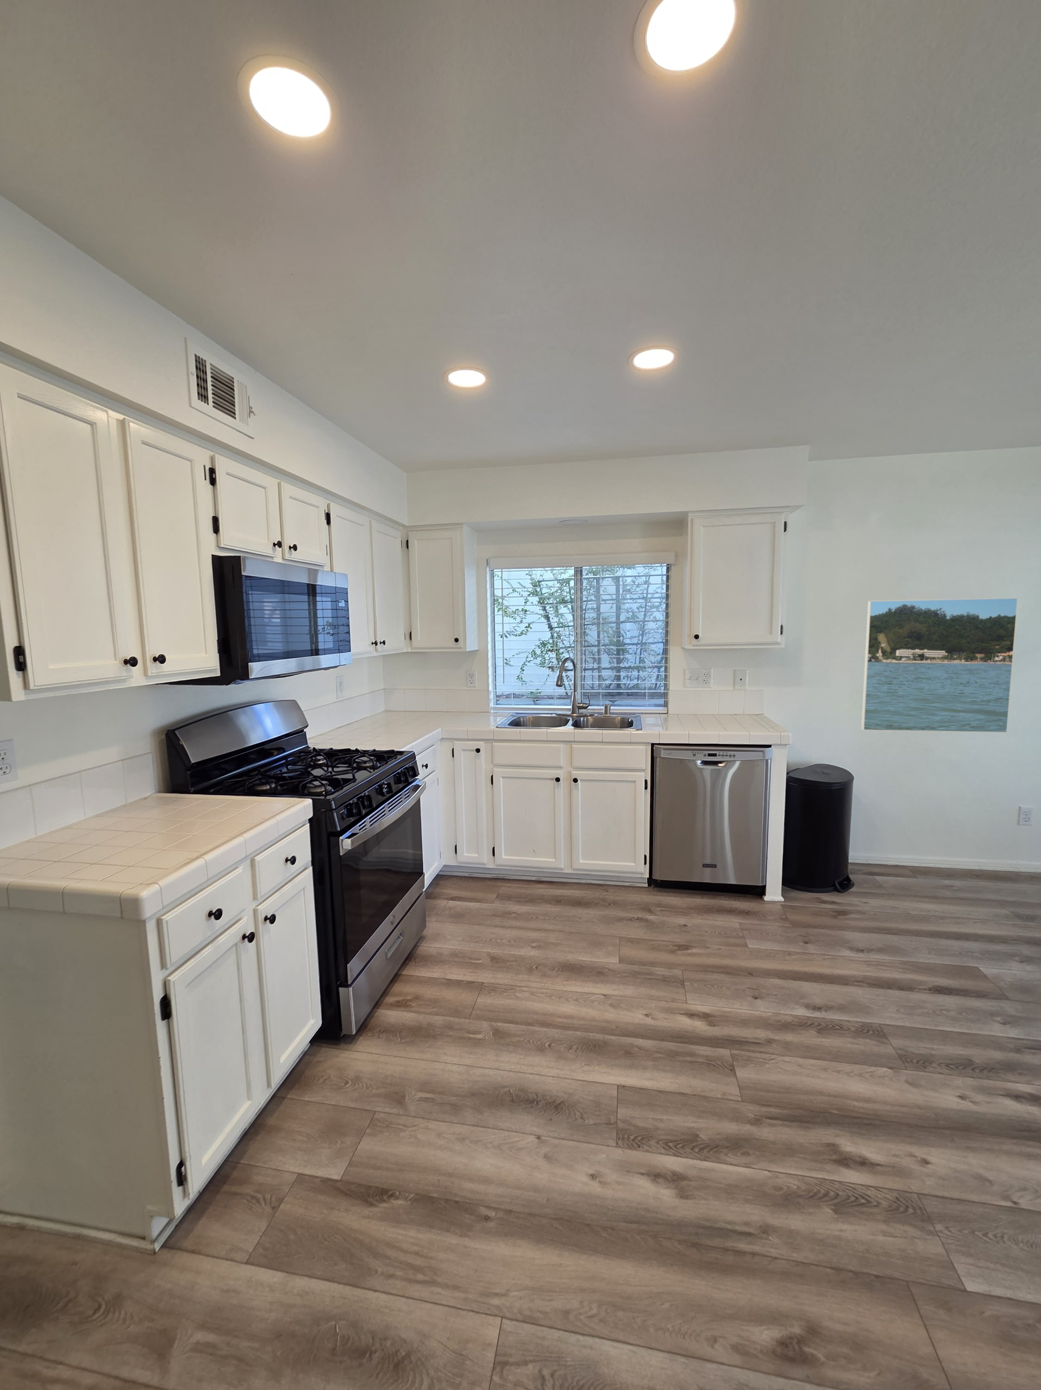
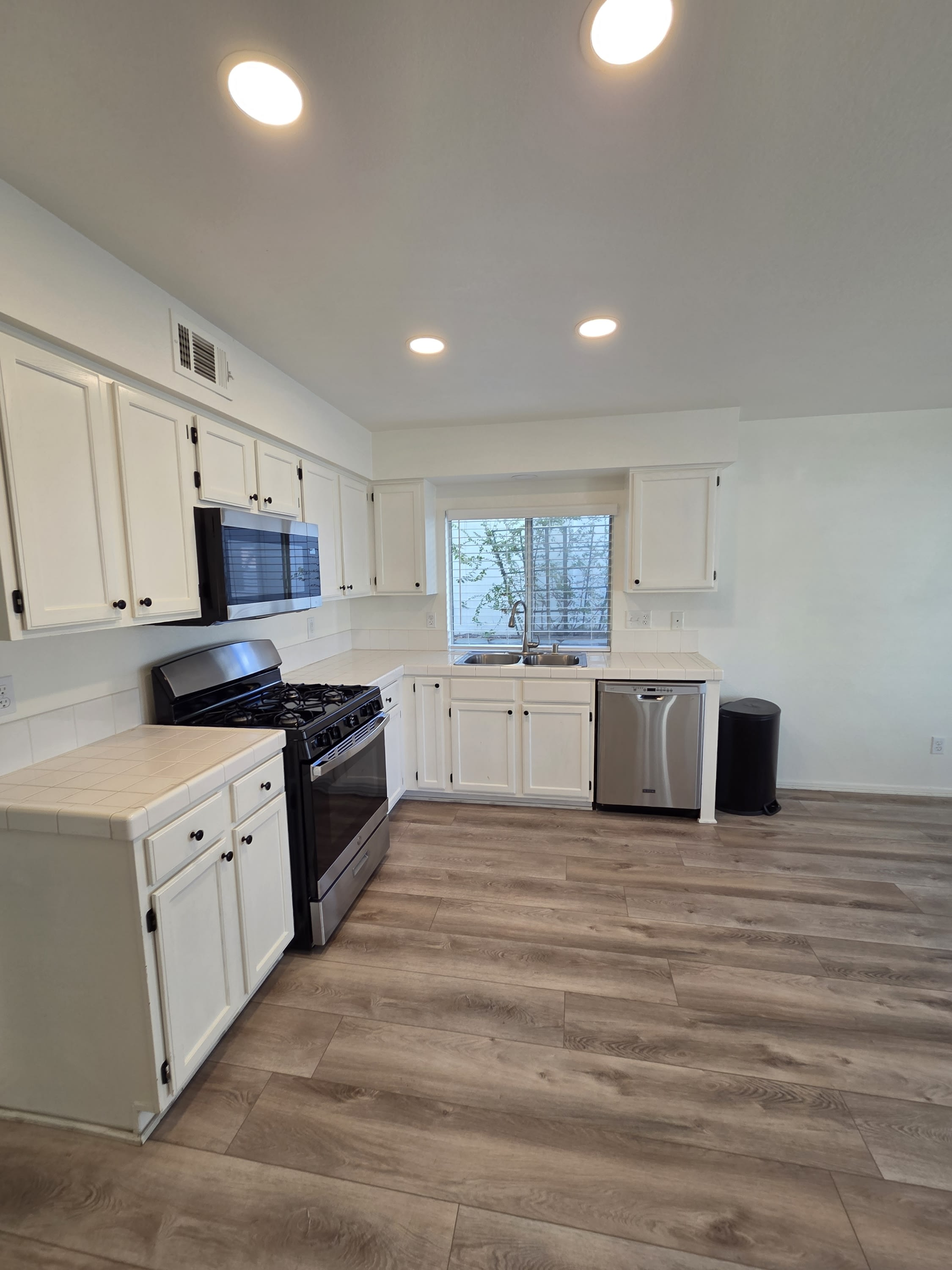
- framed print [861,598,1019,733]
